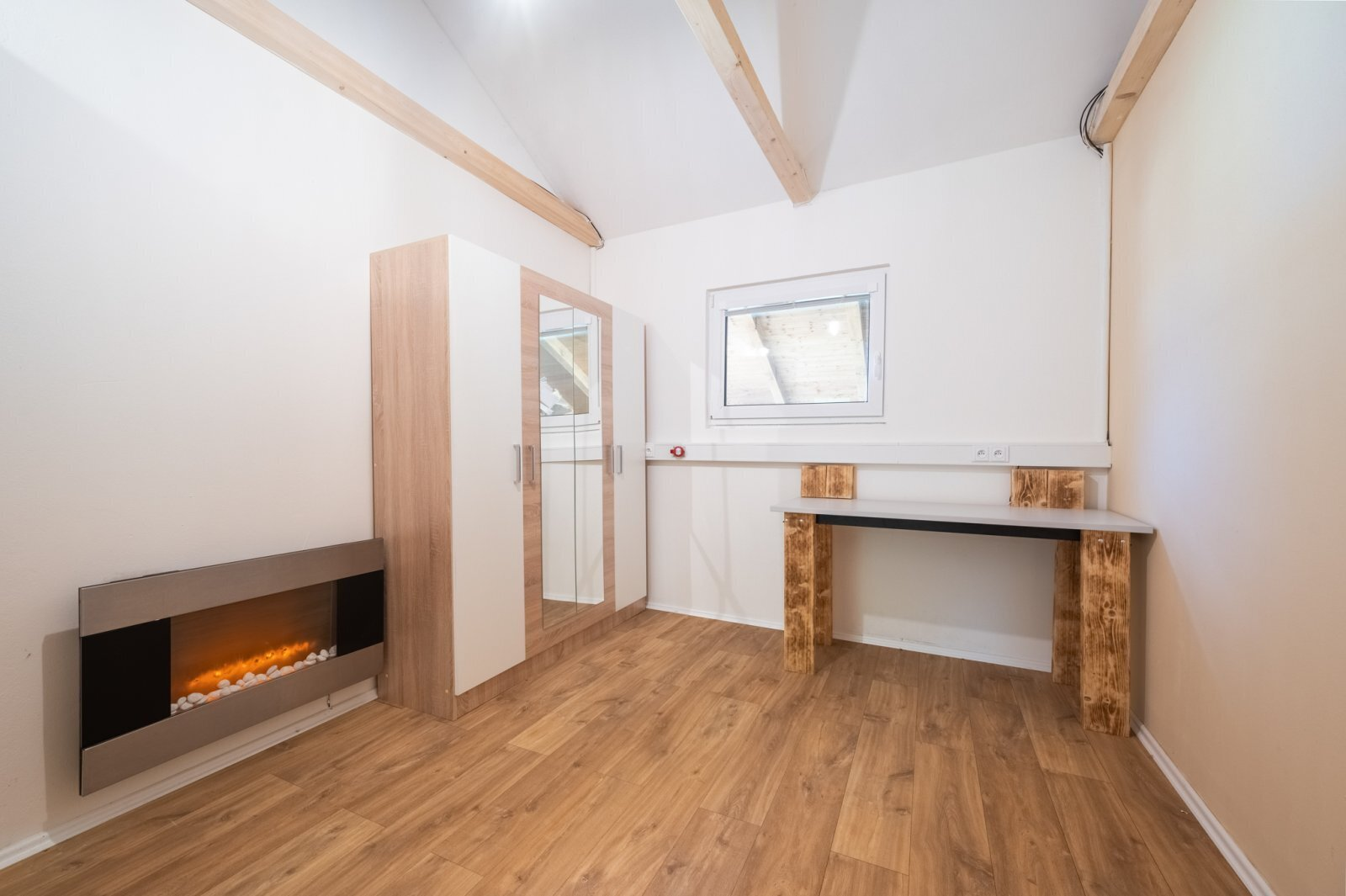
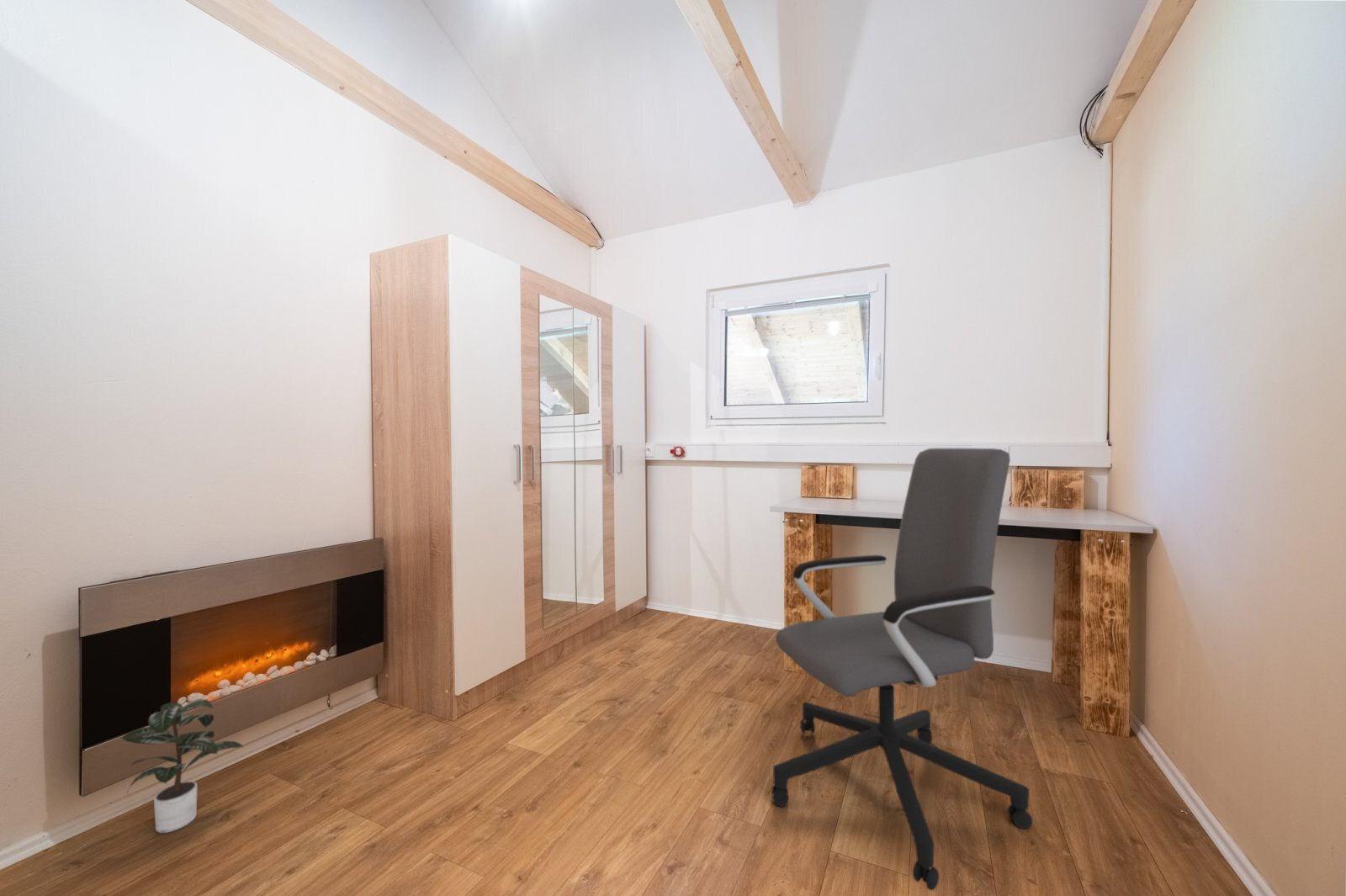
+ office chair [771,448,1034,891]
+ potted plant [120,698,246,834]
